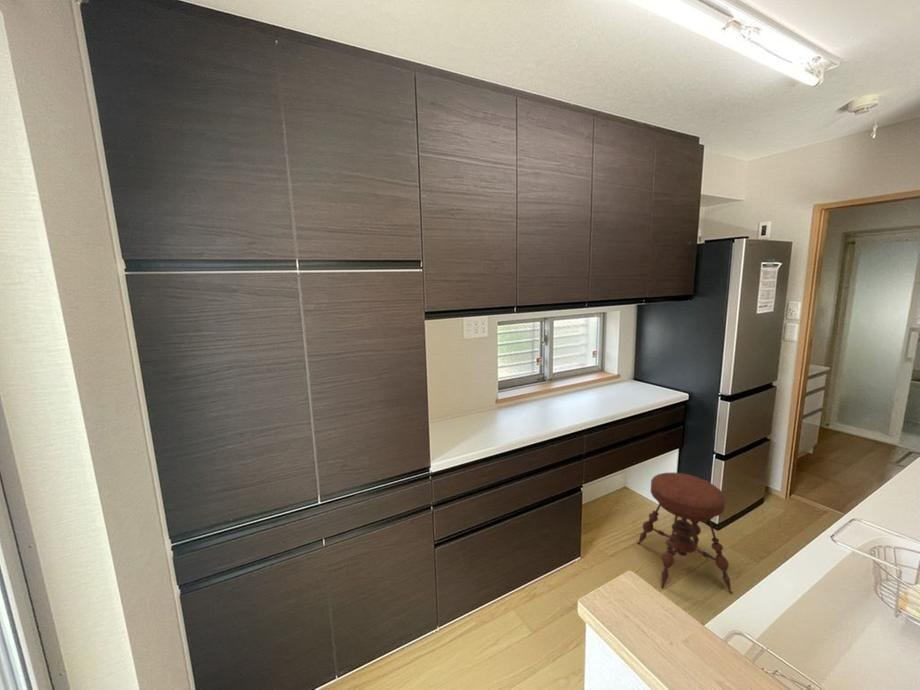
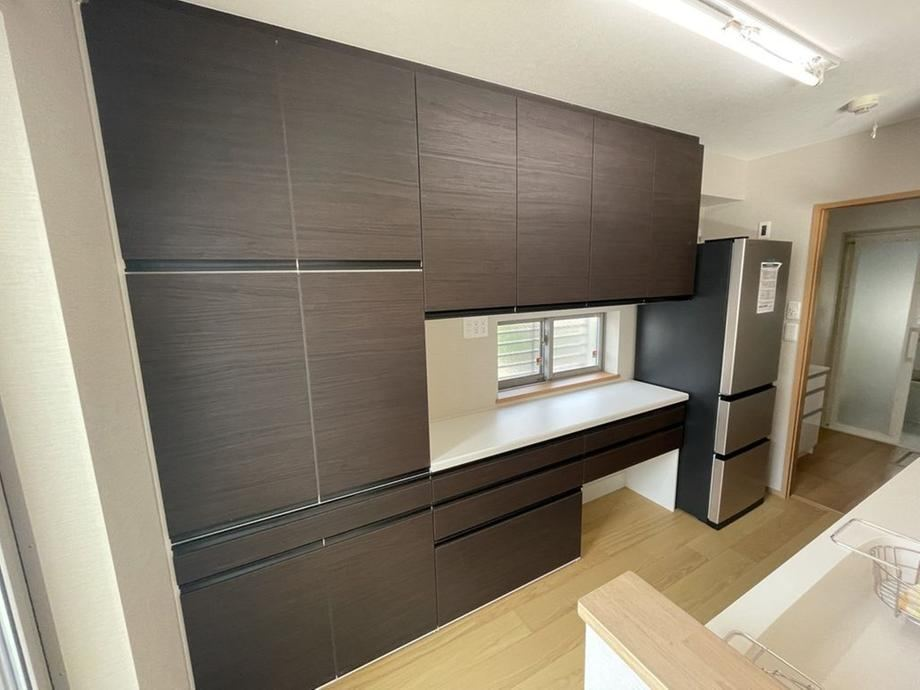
- stool [636,472,734,595]
